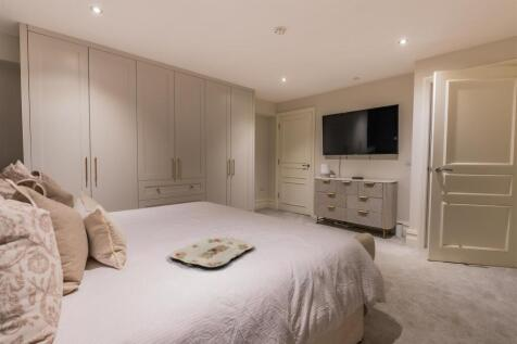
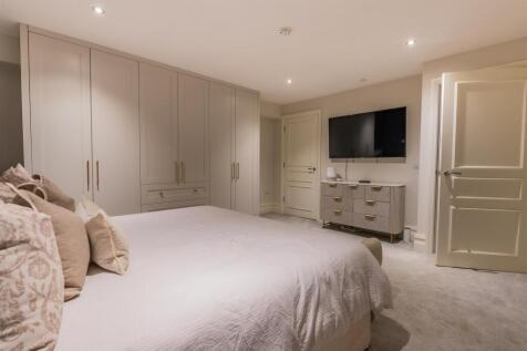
- serving tray [169,235,255,268]
